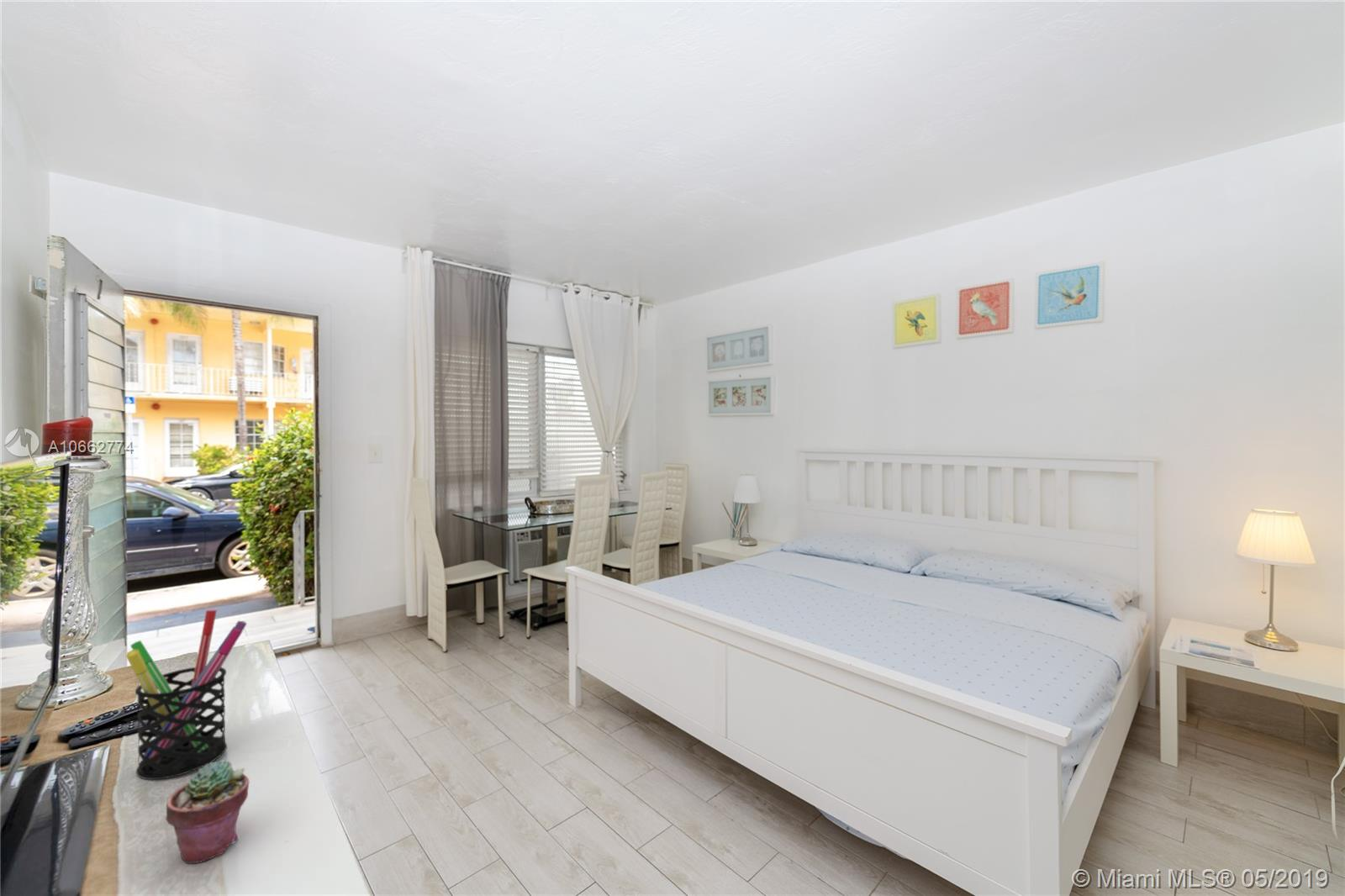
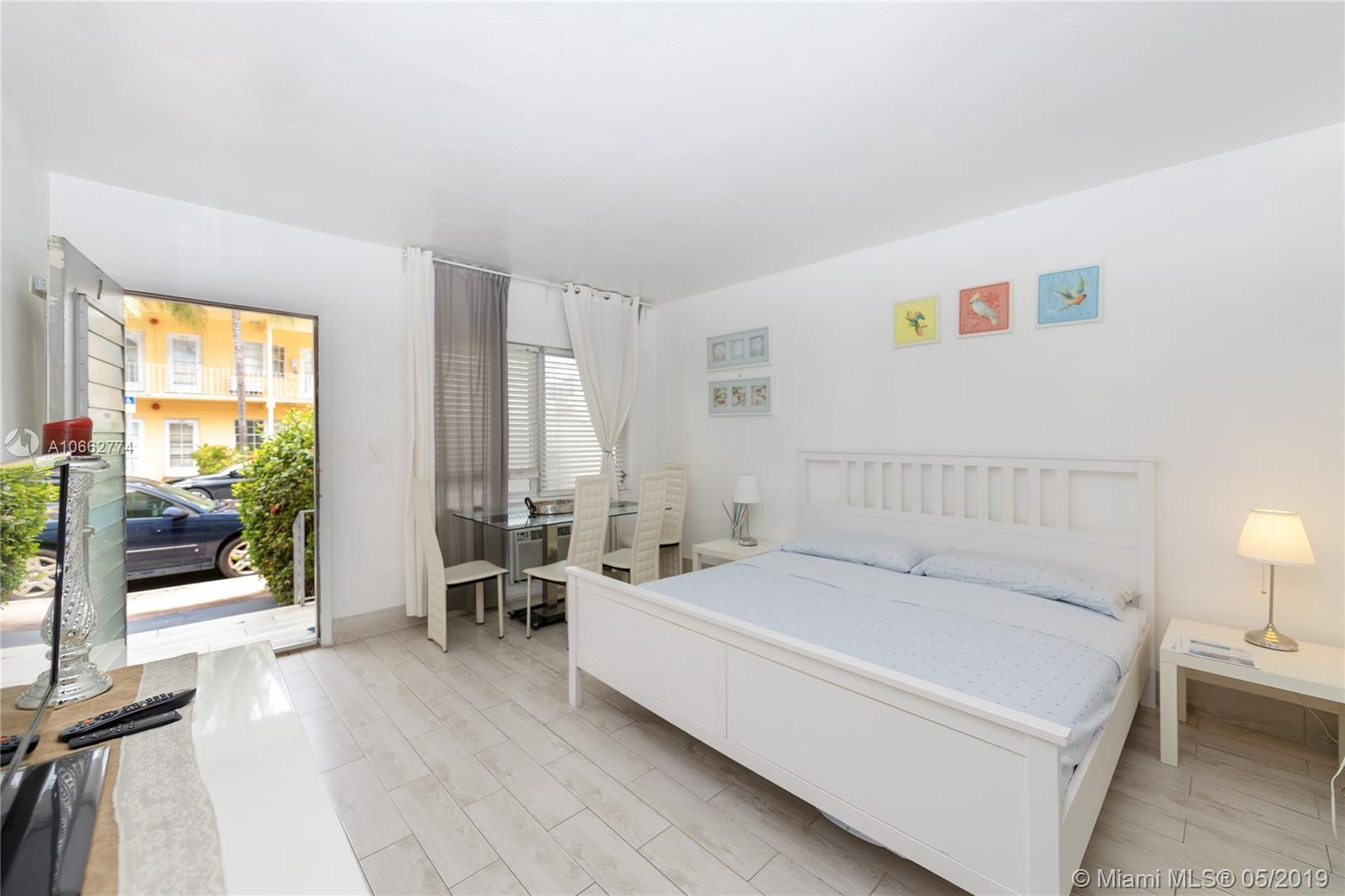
- potted succulent [165,759,250,864]
- pen holder [125,609,248,780]
